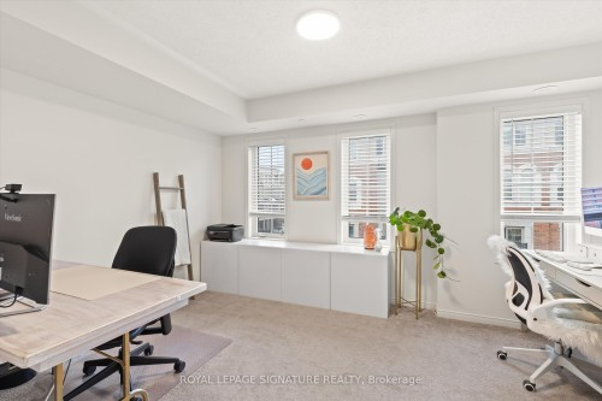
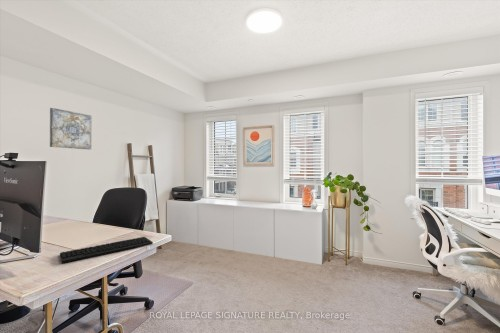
+ wall art [49,107,92,150]
+ keyboard [59,236,154,264]
